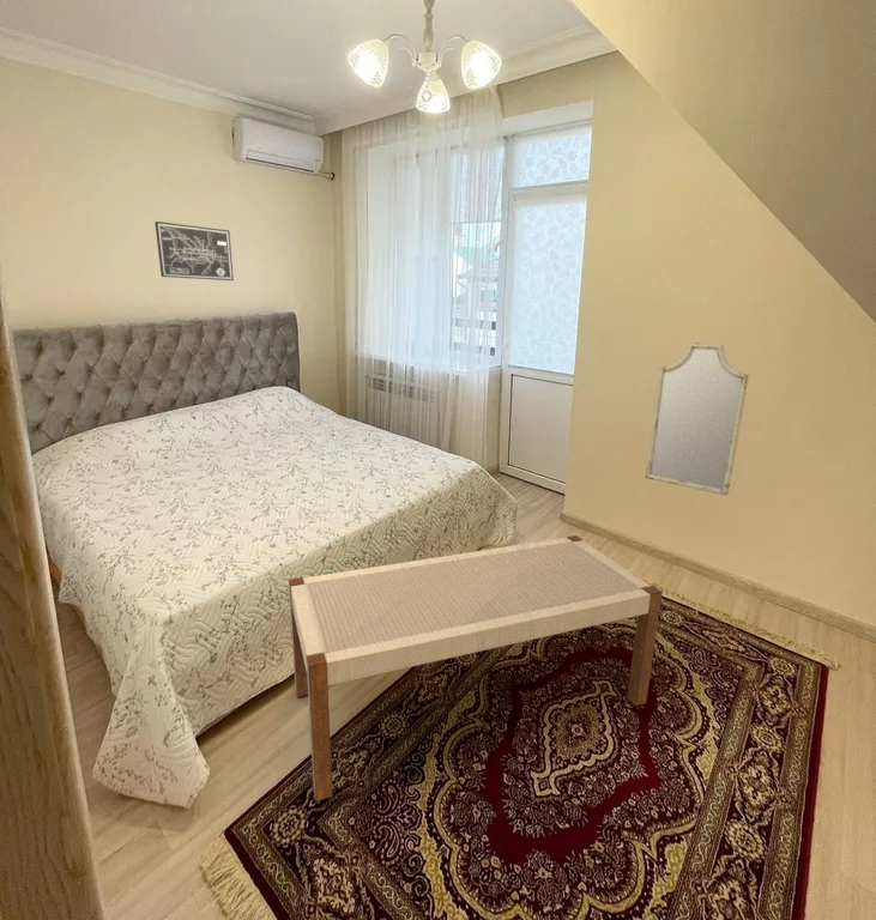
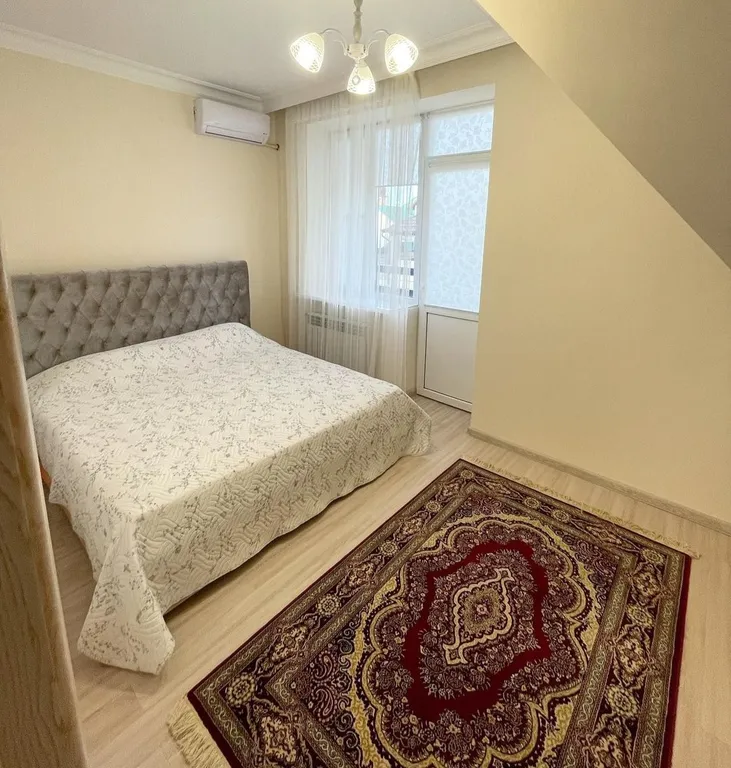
- home mirror [645,341,750,497]
- bench [288,534,664,803]
- wall art [153,220,235,282]
